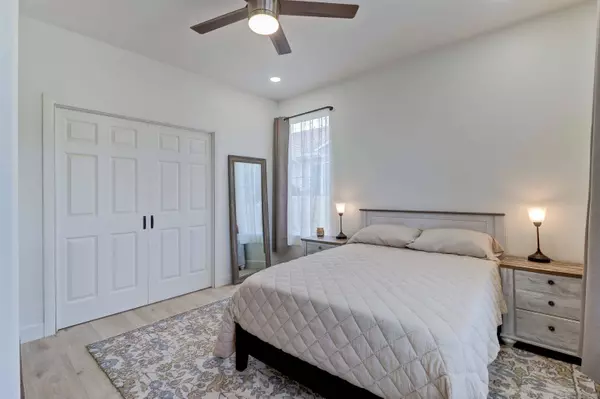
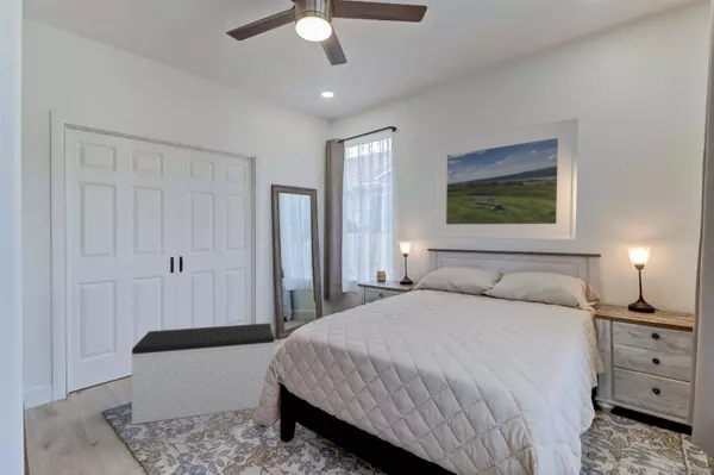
+ bench [130,323,276,426]
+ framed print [433,117,580,242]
